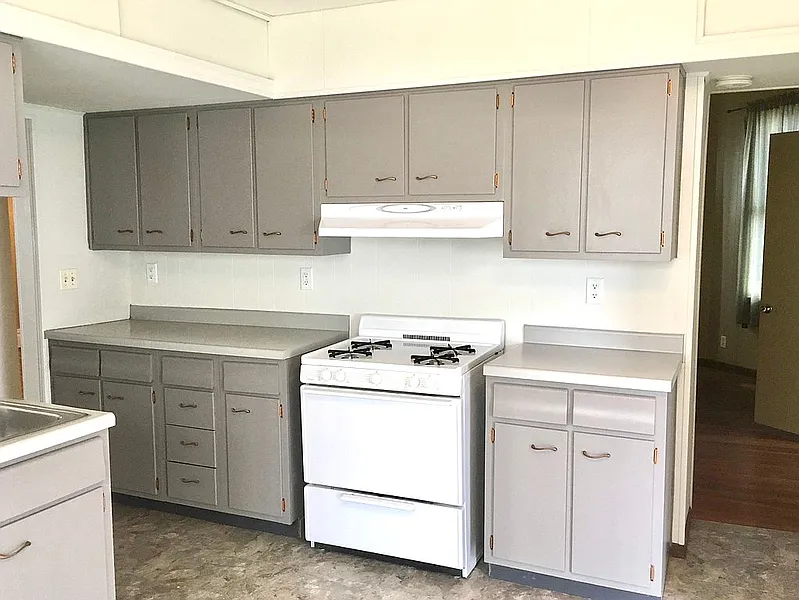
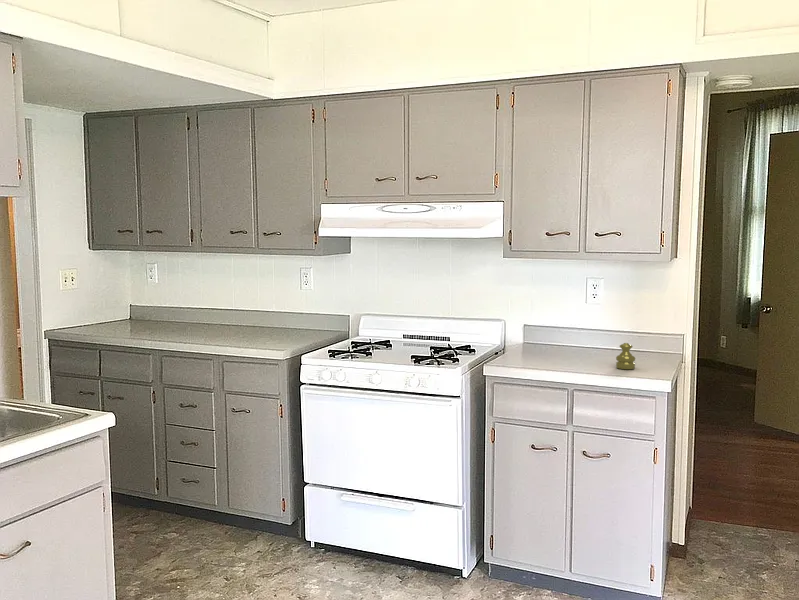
+ salt shaker [615,342,636,370]
